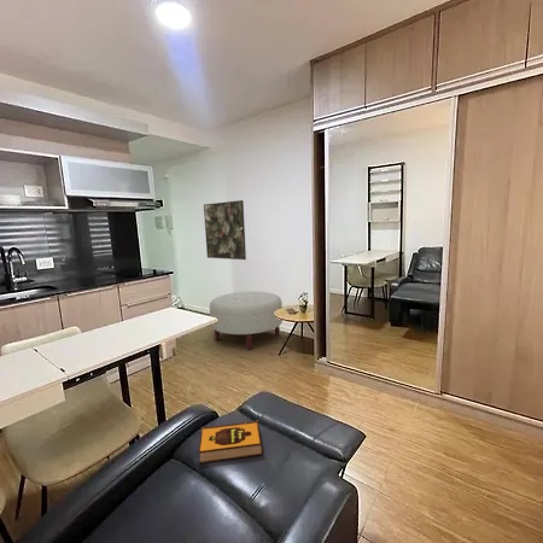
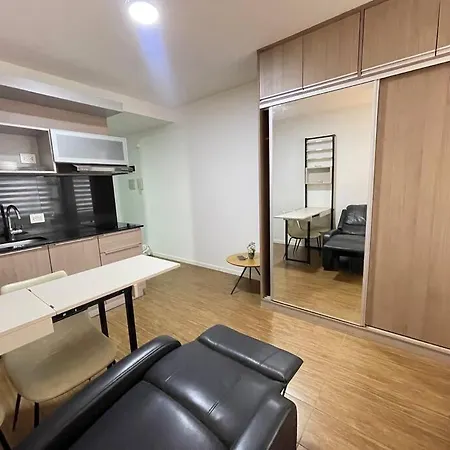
- hardback book [198,420,264,465]
- ottoman [209,290,284,351]
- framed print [203,199,247,261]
